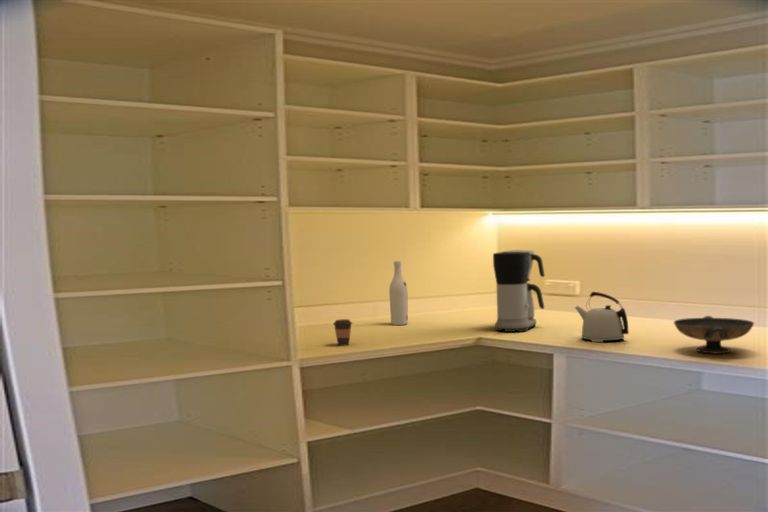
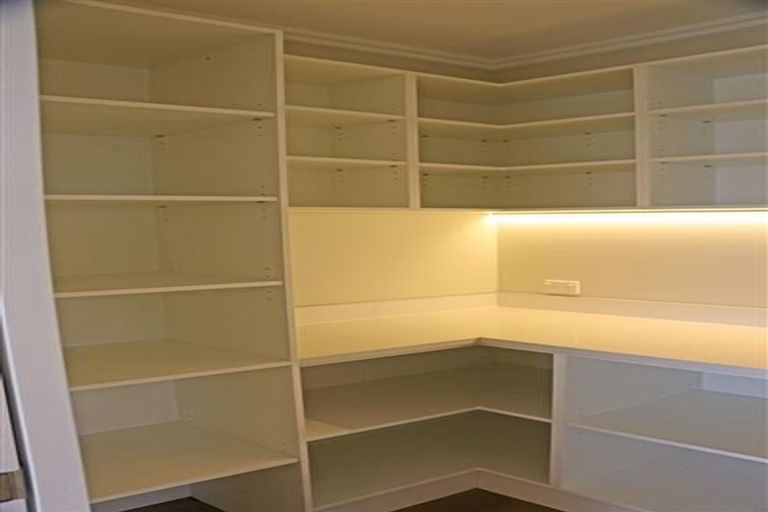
- wine bottle [388,260,409,326]
- decorative bowl [673,315,755,355]
- kettle [573,291,630,343]
- coffee cup [332,318,353,347]
- coffee maker [492,249,546,333]
